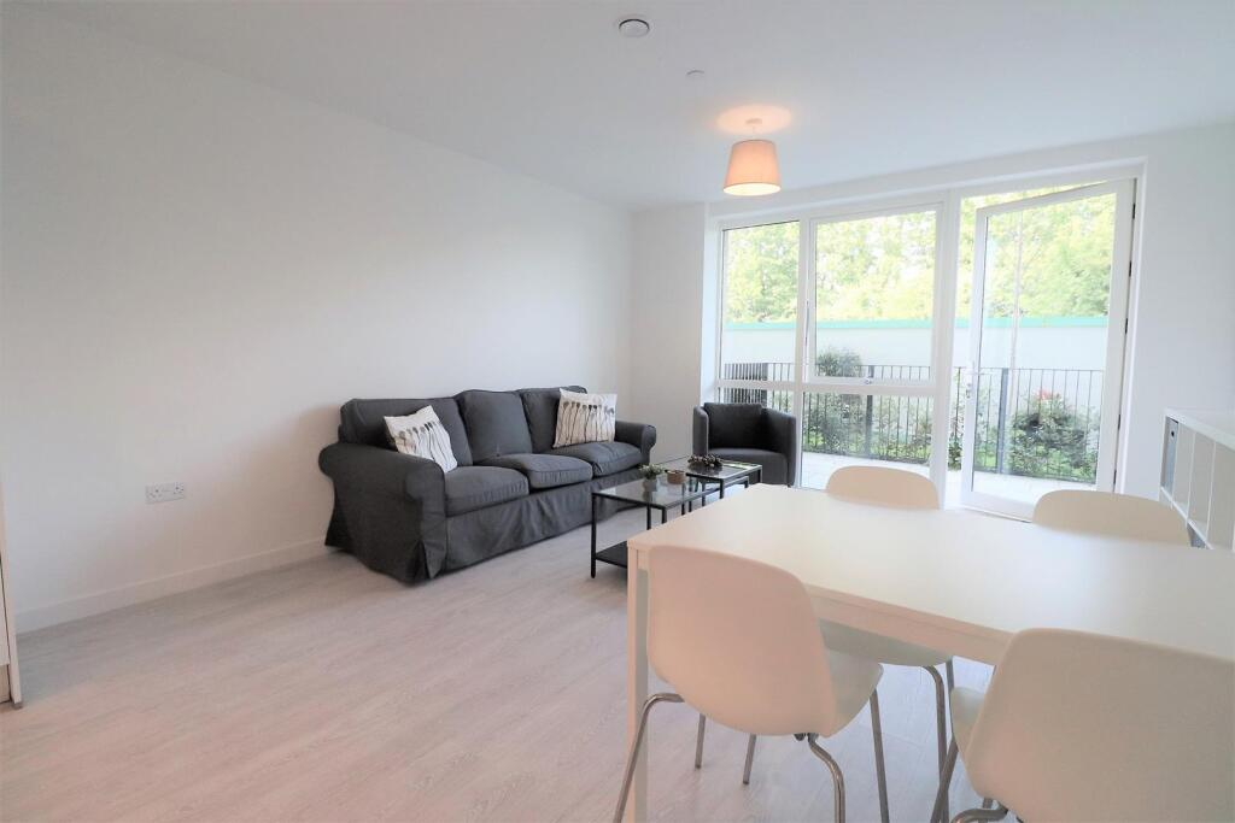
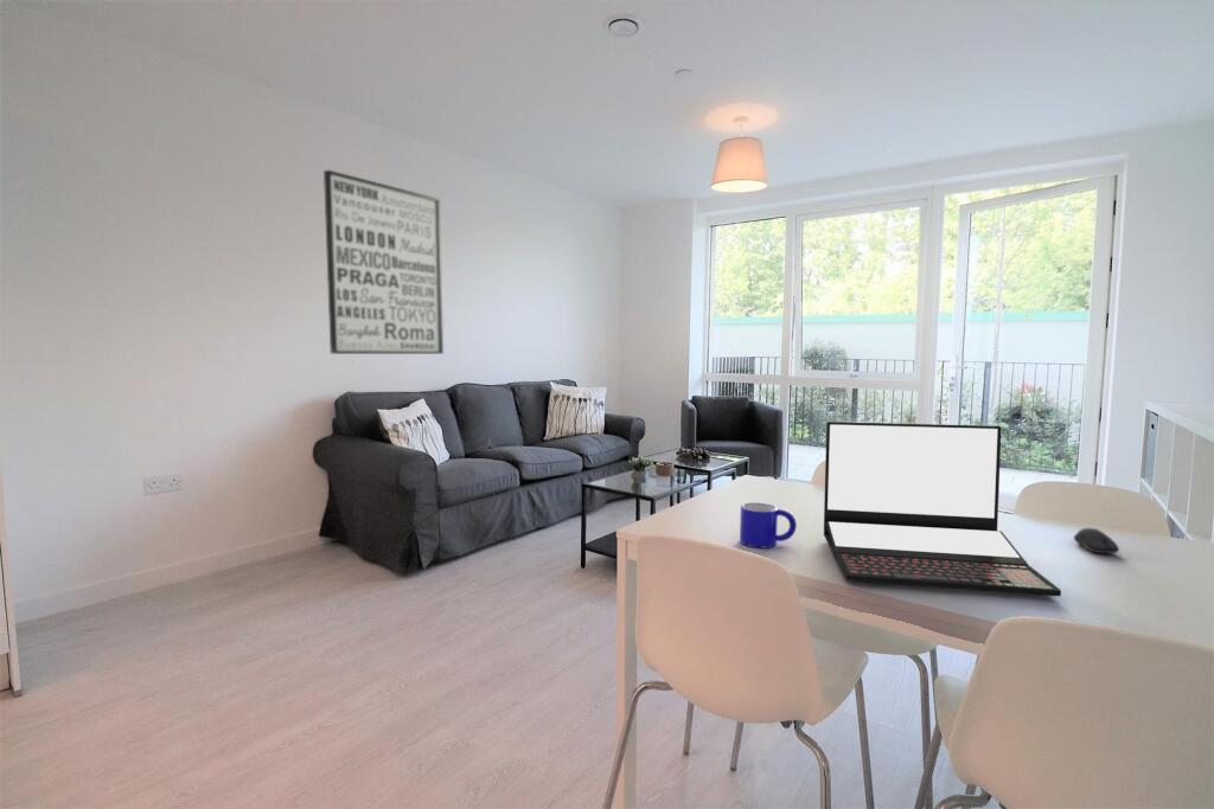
+ computer mouse [1073,527,1120,554]
+ mug [739,501,798,548]
+ laptop [823,420,1062,597]
+ wall art [322,168,445,355]
